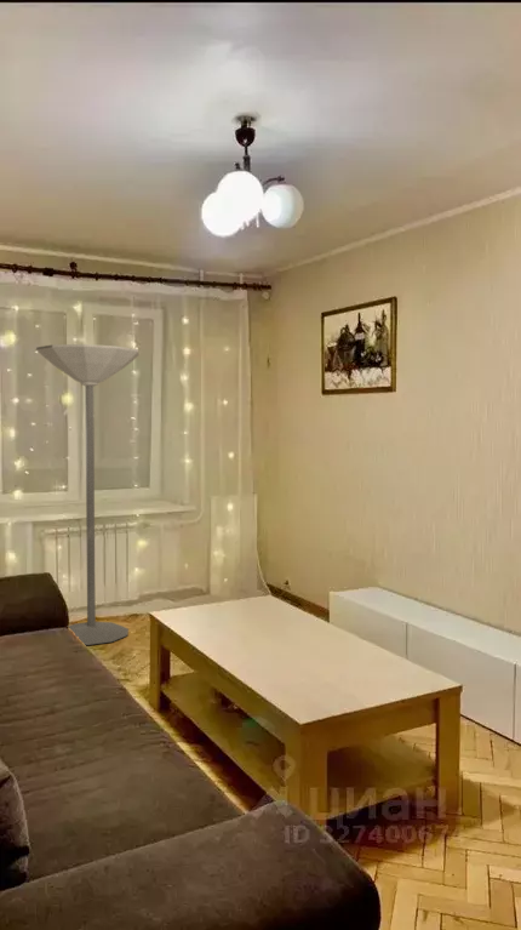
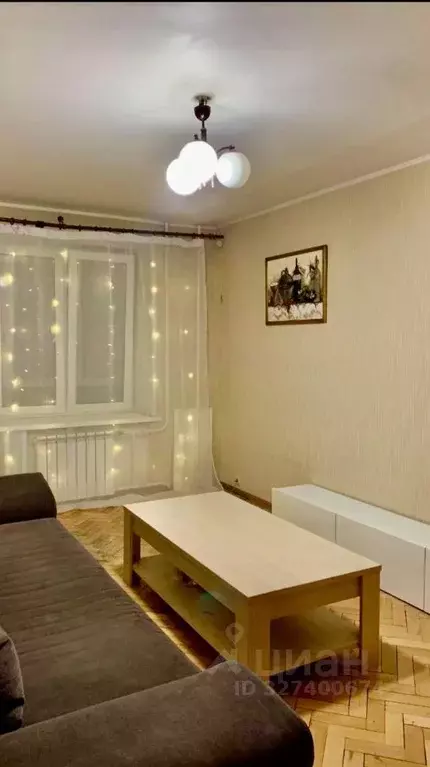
- floor lamp [35,343,141,646]
